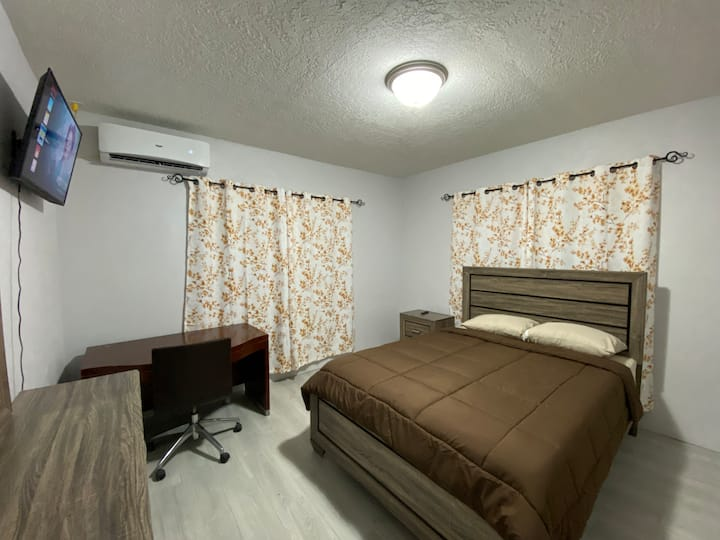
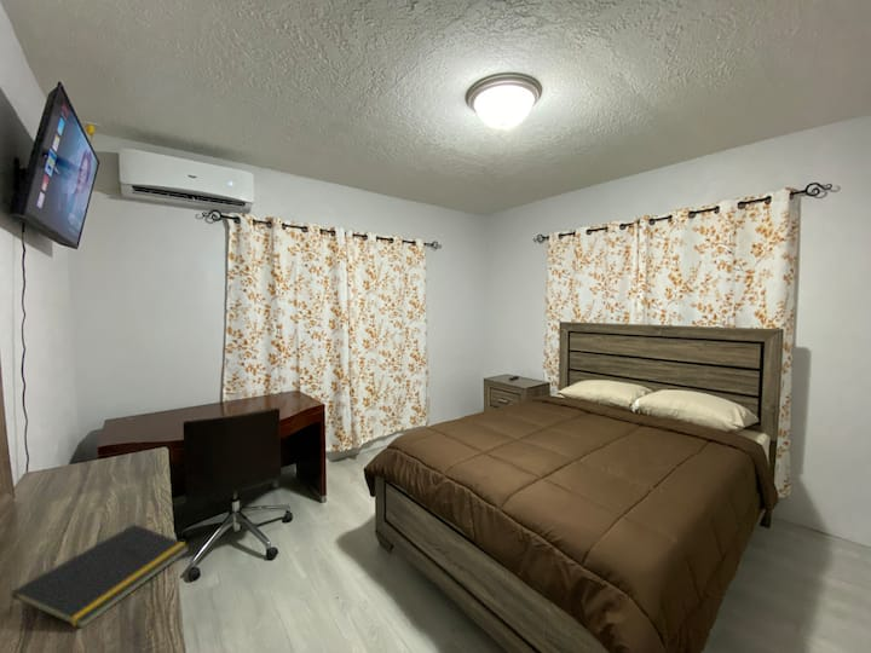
+ notepad [6,522,191,630]
